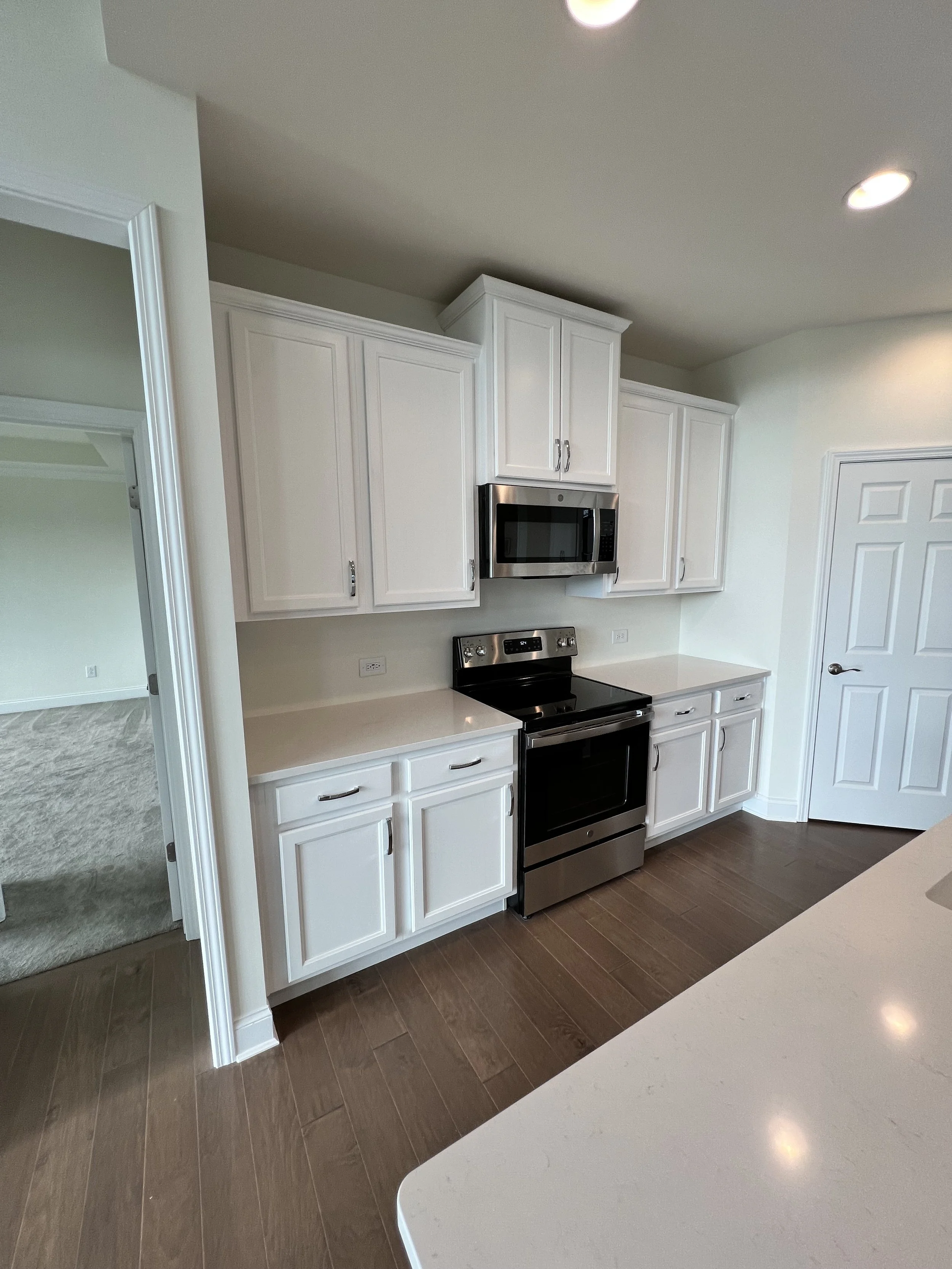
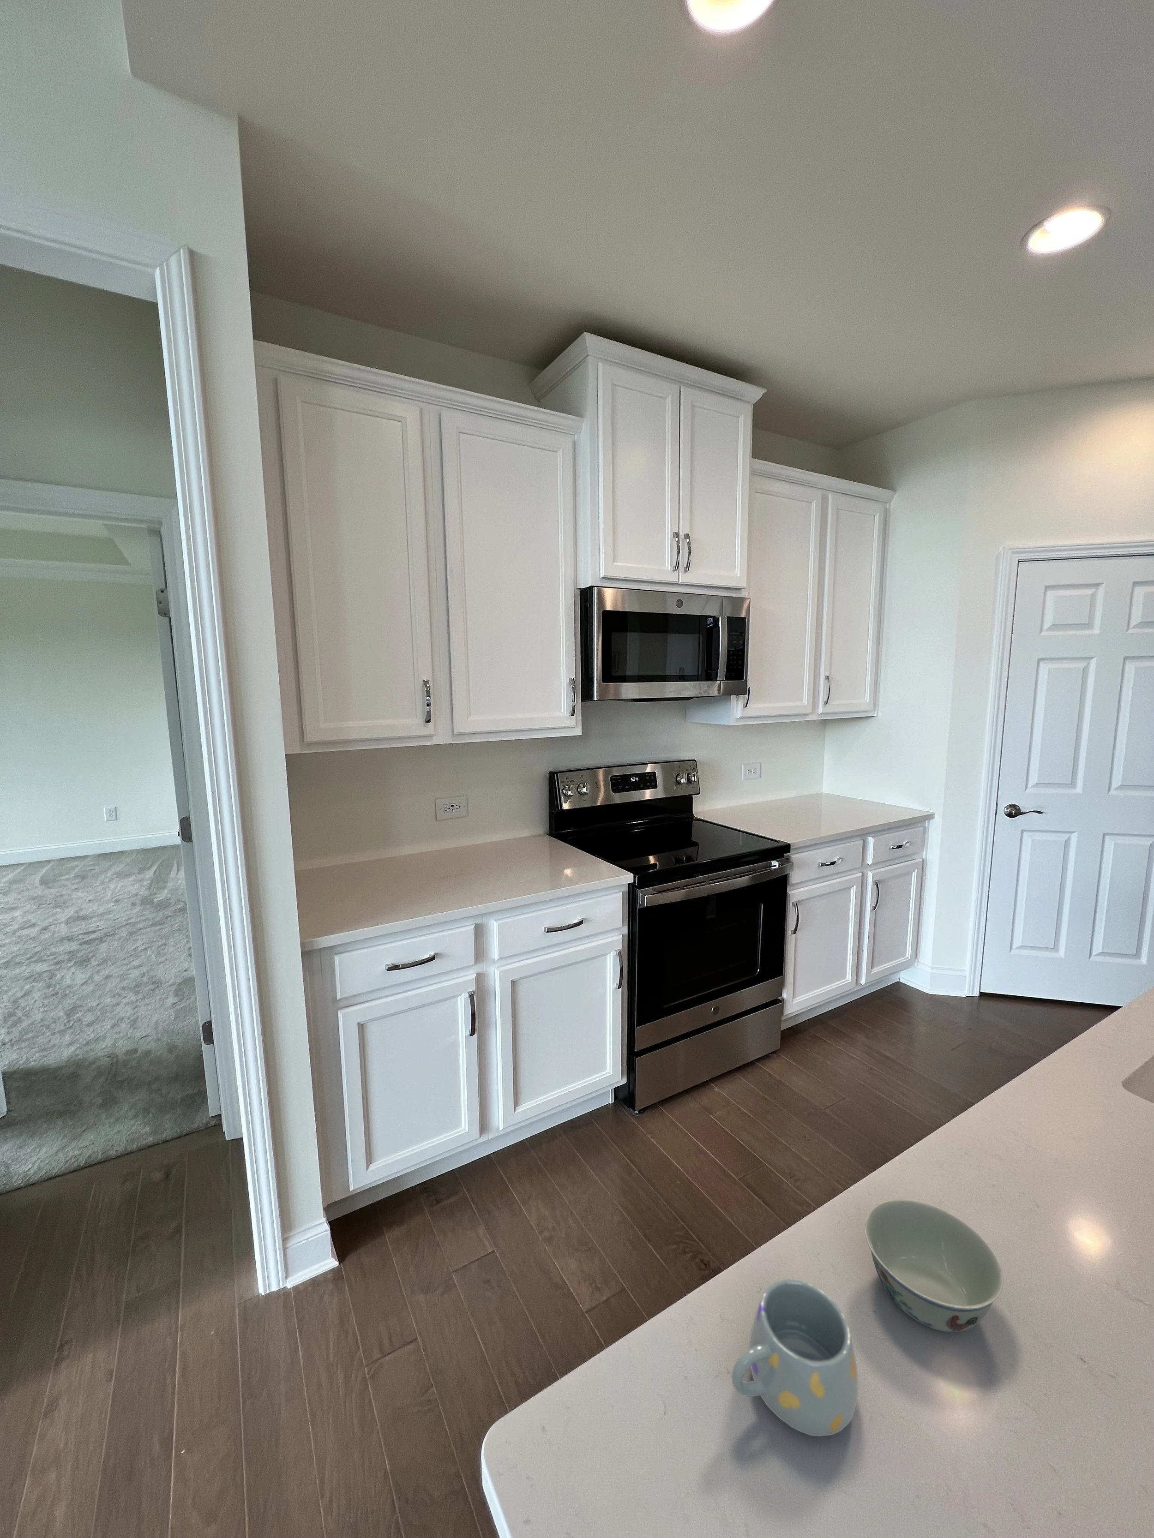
+ bowl [864,1199,1005,1332]
+ mug [731,1279,859,1437]
